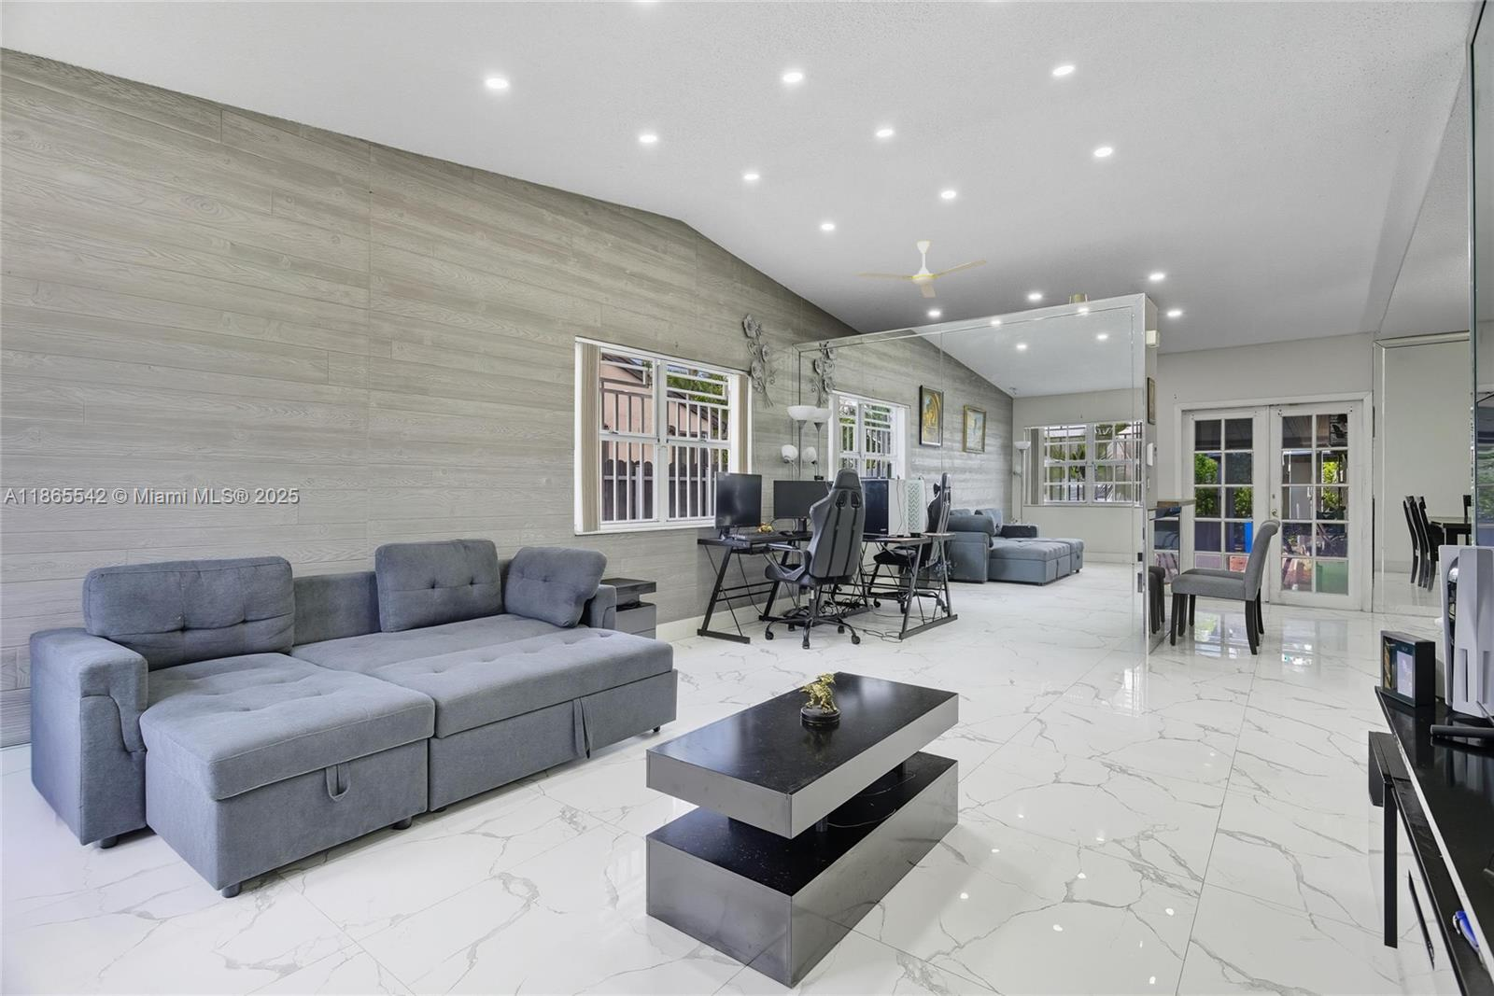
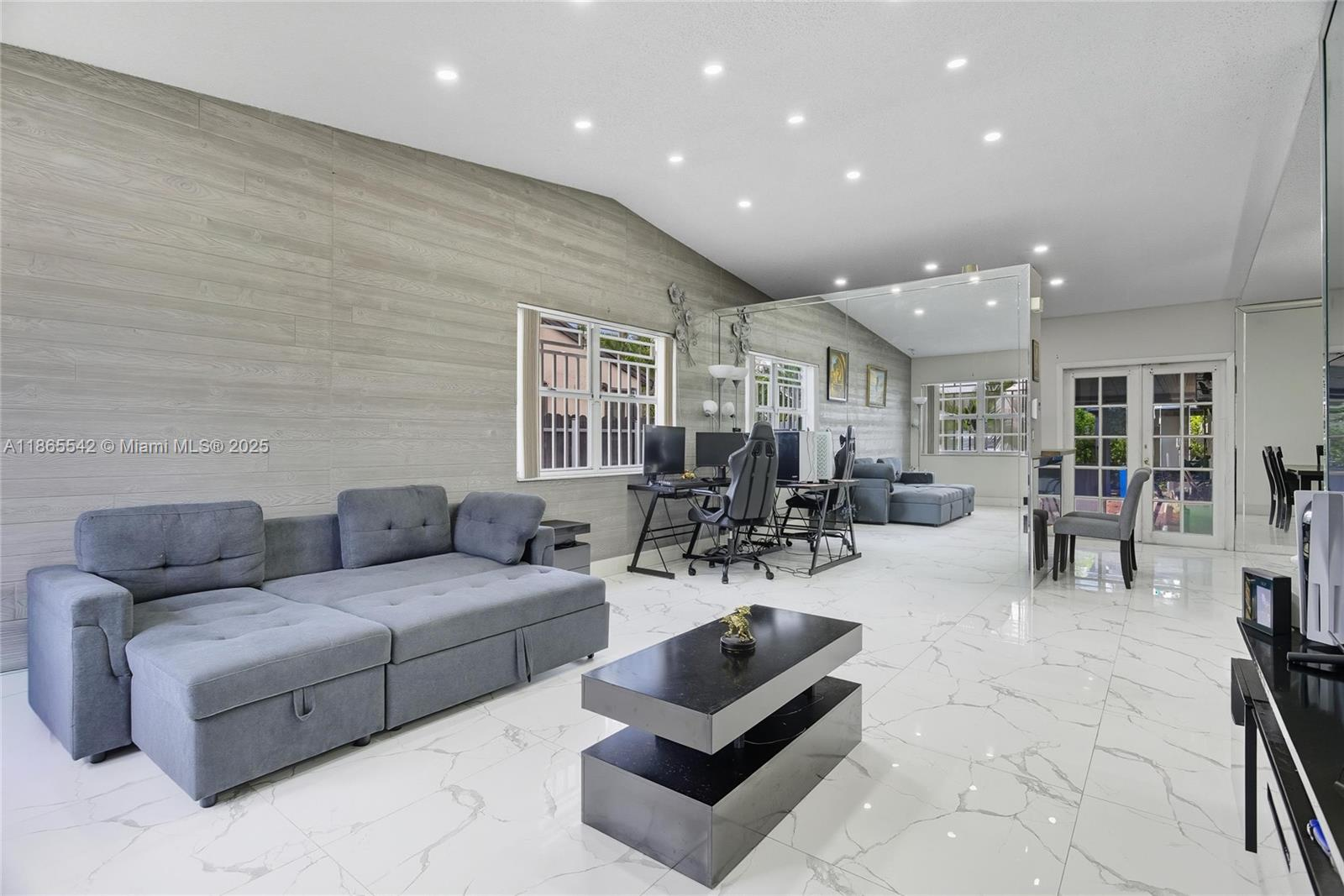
- ceiling fan [855,240,989,299]
